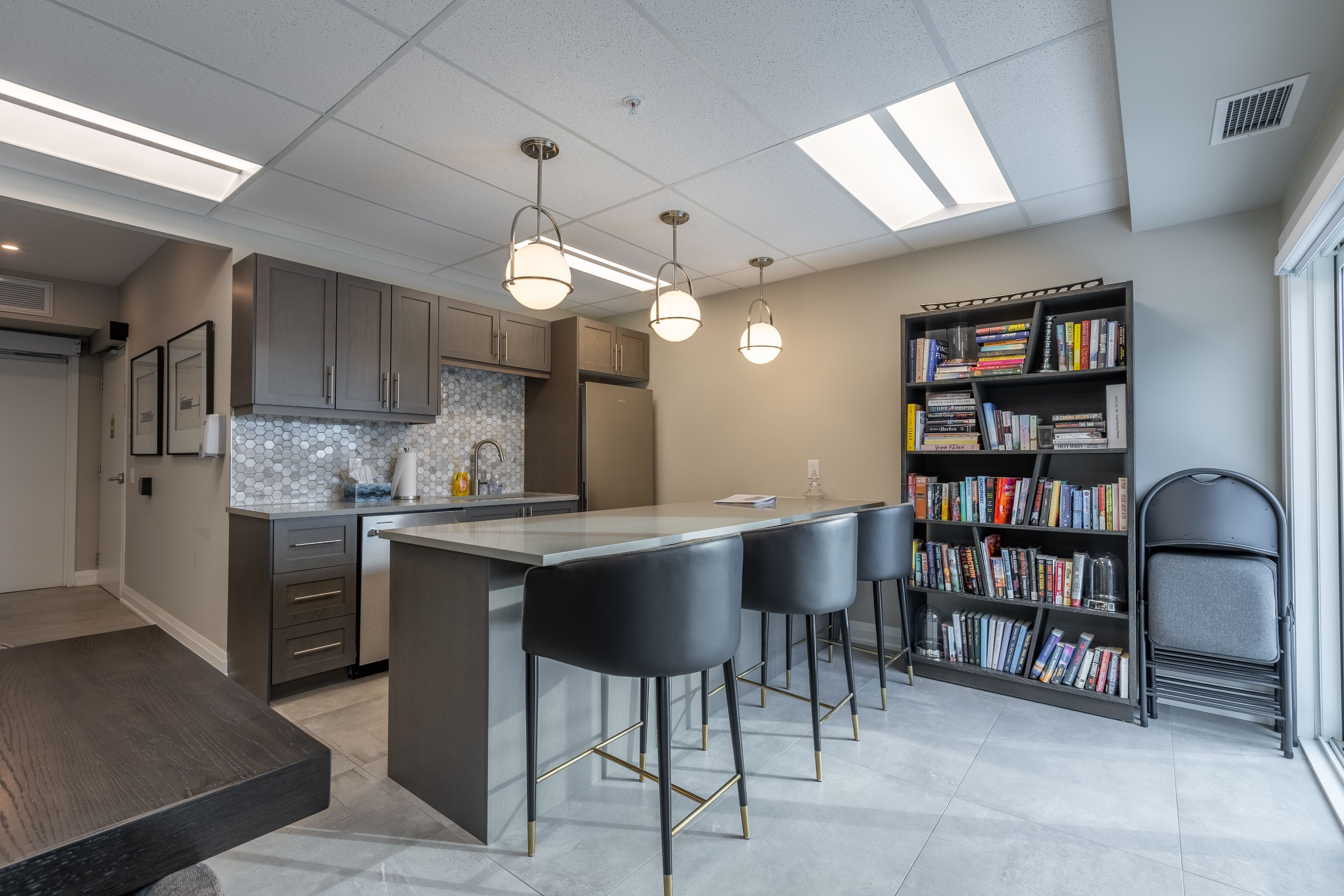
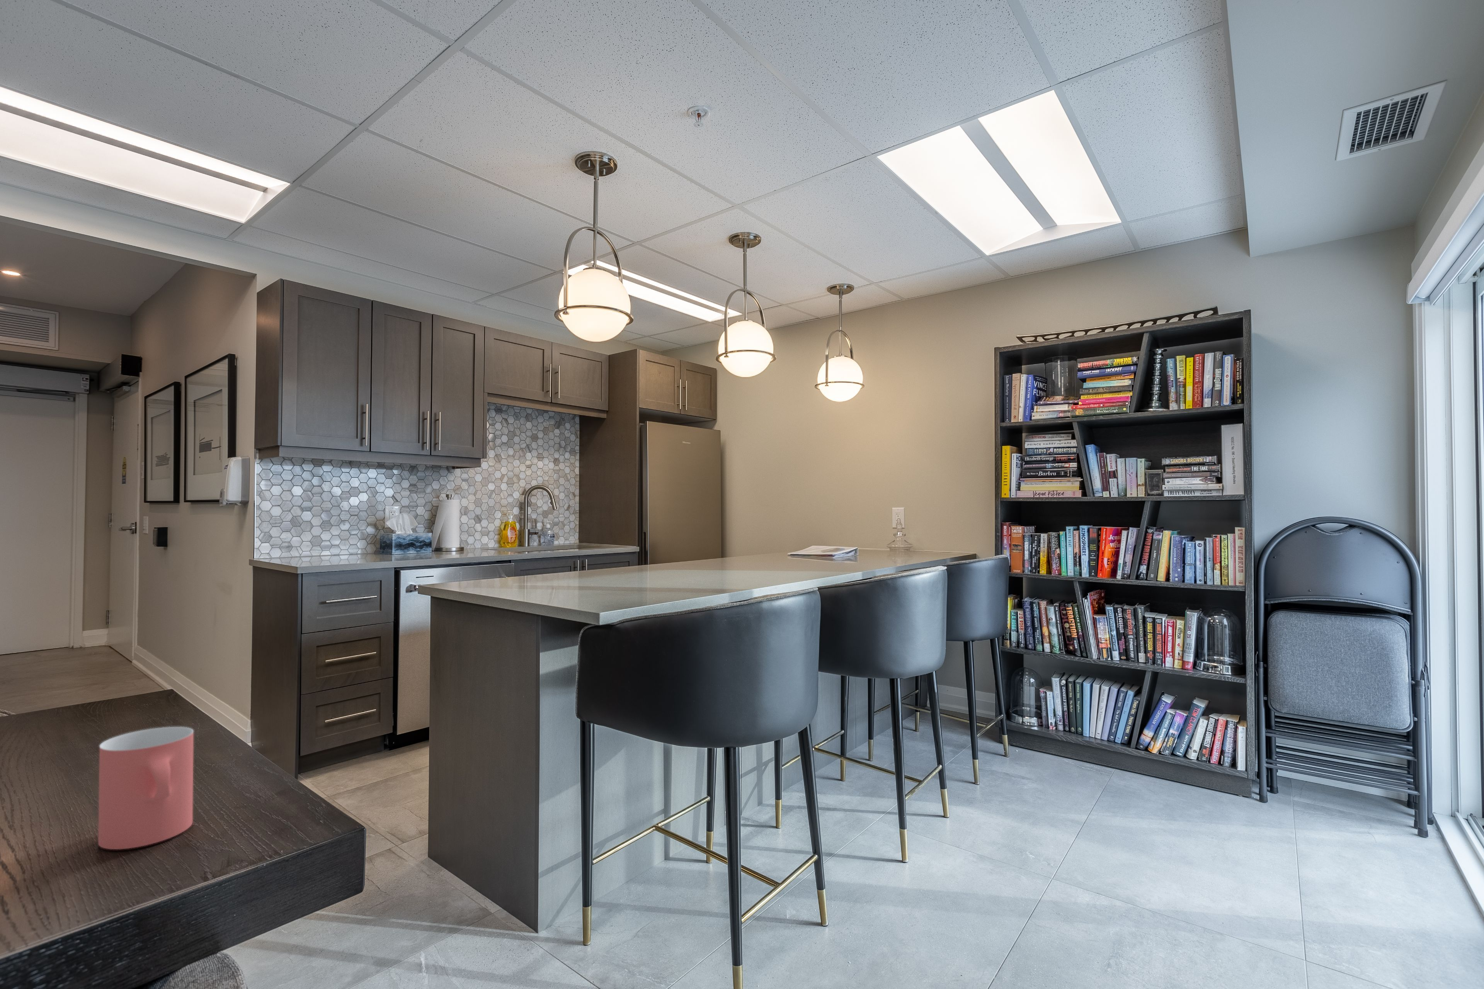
+ cup [98,726,194,850]
